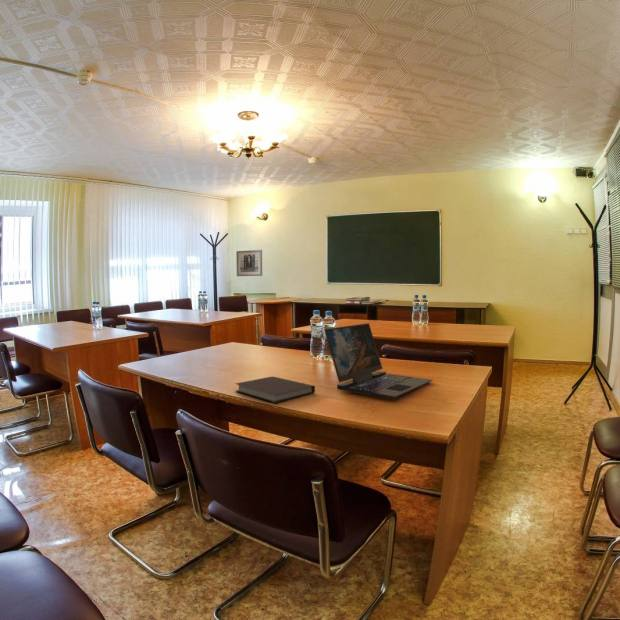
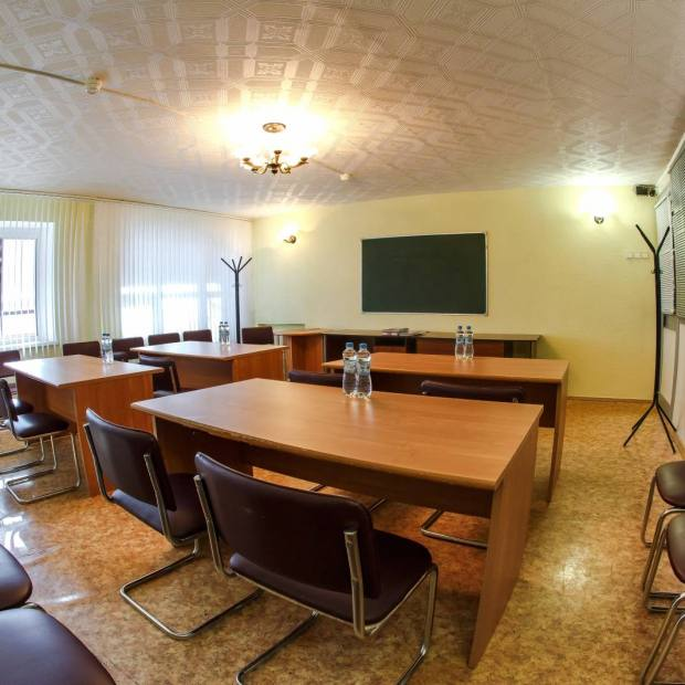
- laptop [323,322,433,399]
- notebook [234,375,316,404]
- wall art [235,249,263,277]
